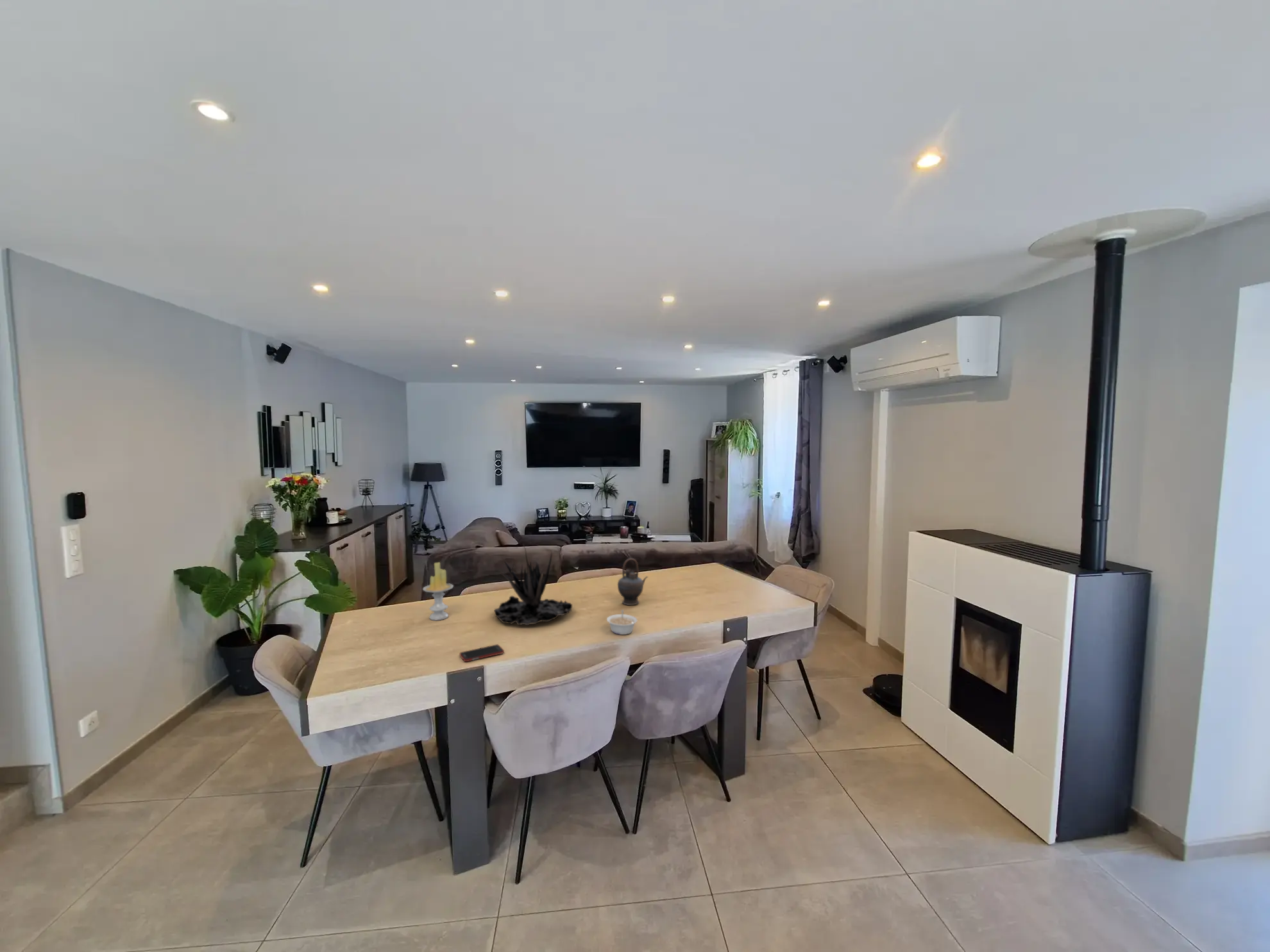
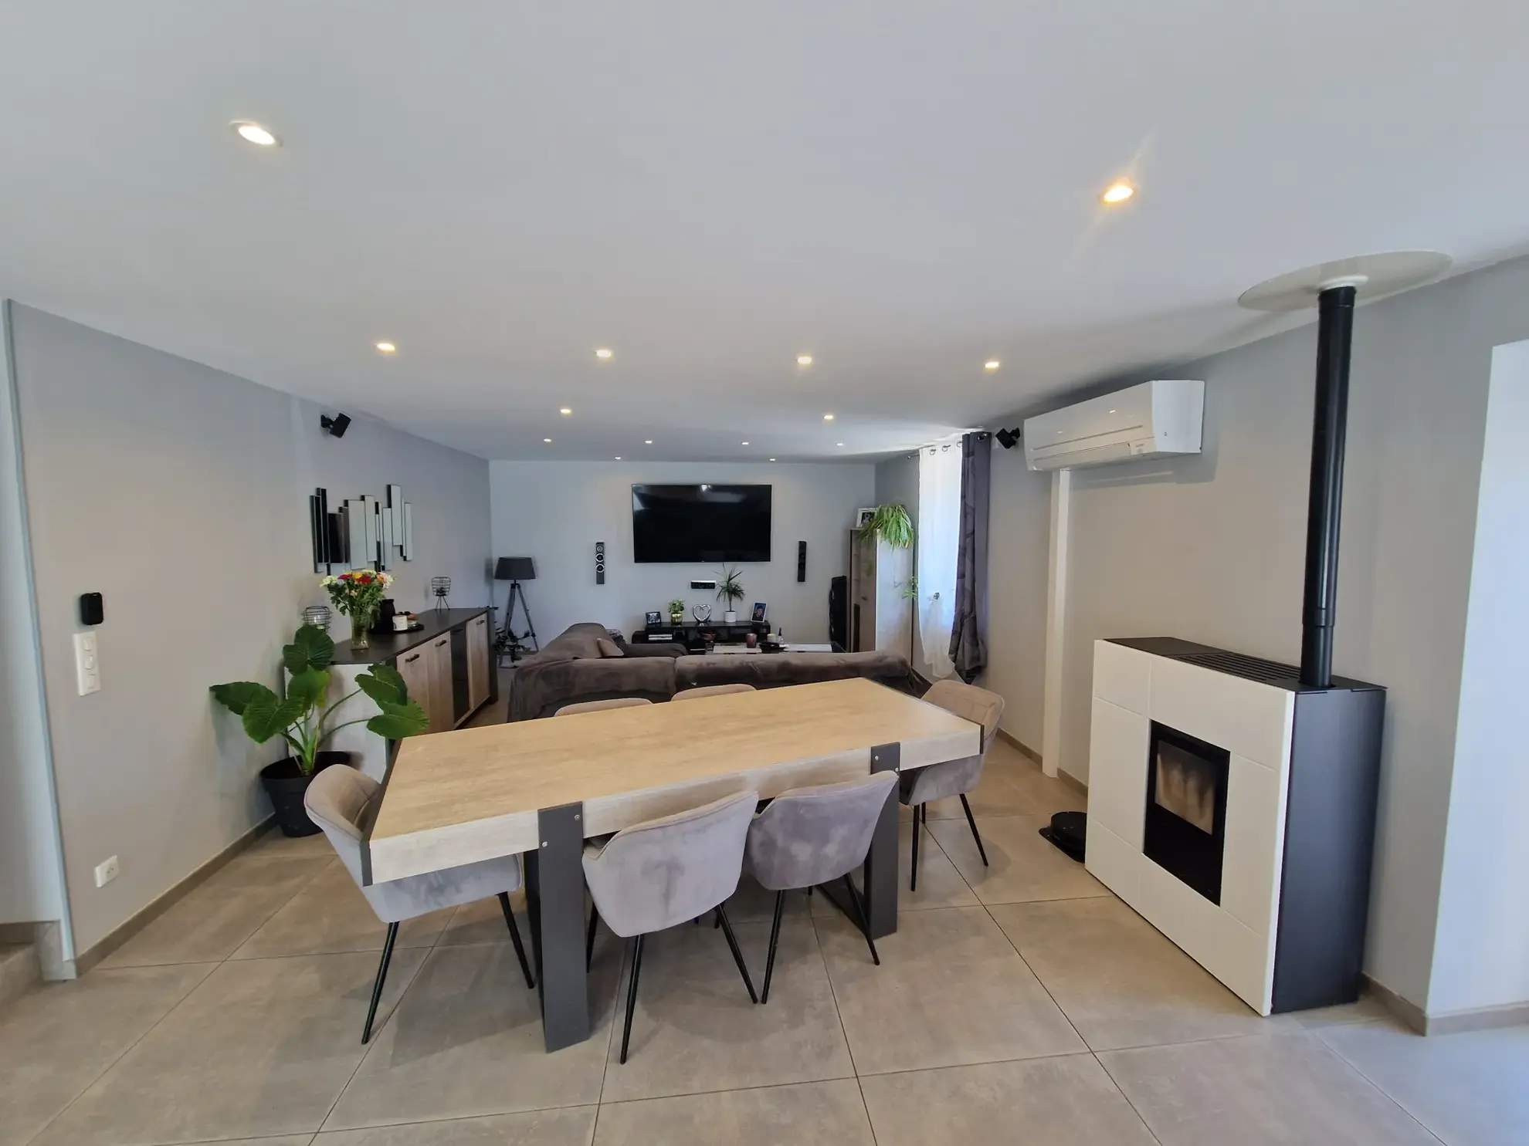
- teapot [617,558,648,606]
- plant [494,543,573,626]
- cell phone [459,644,505,662]
- legume [606,609,638,635]
- candle [422,562,454,621]
